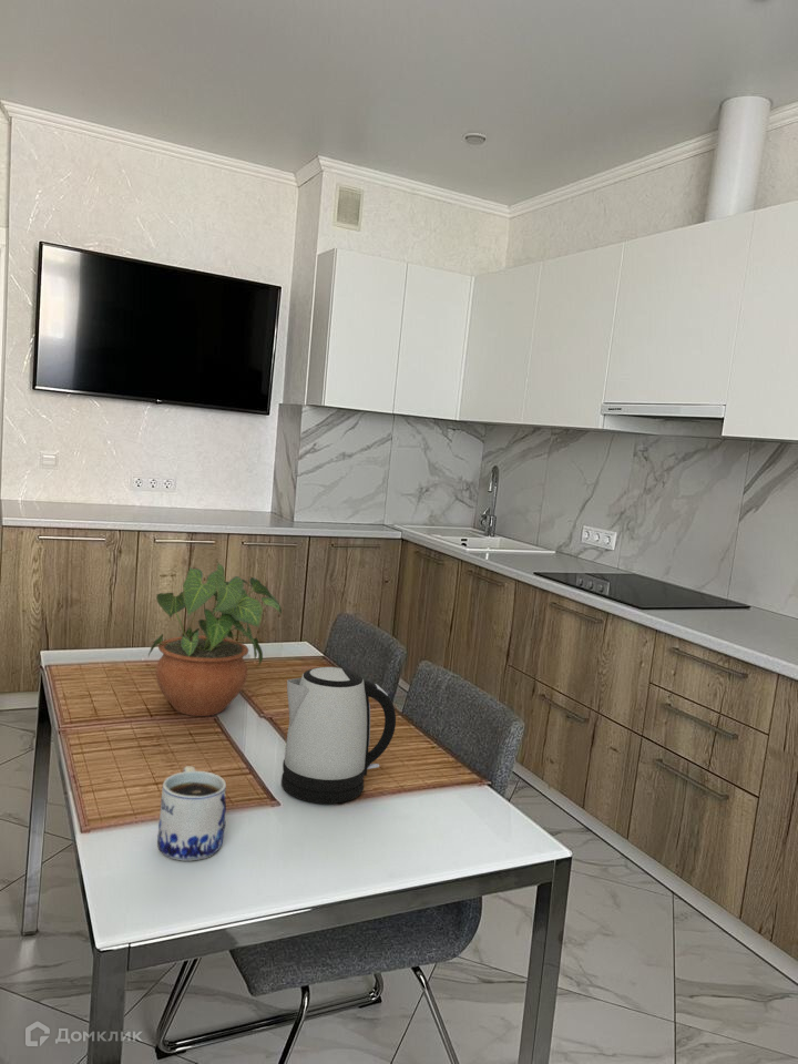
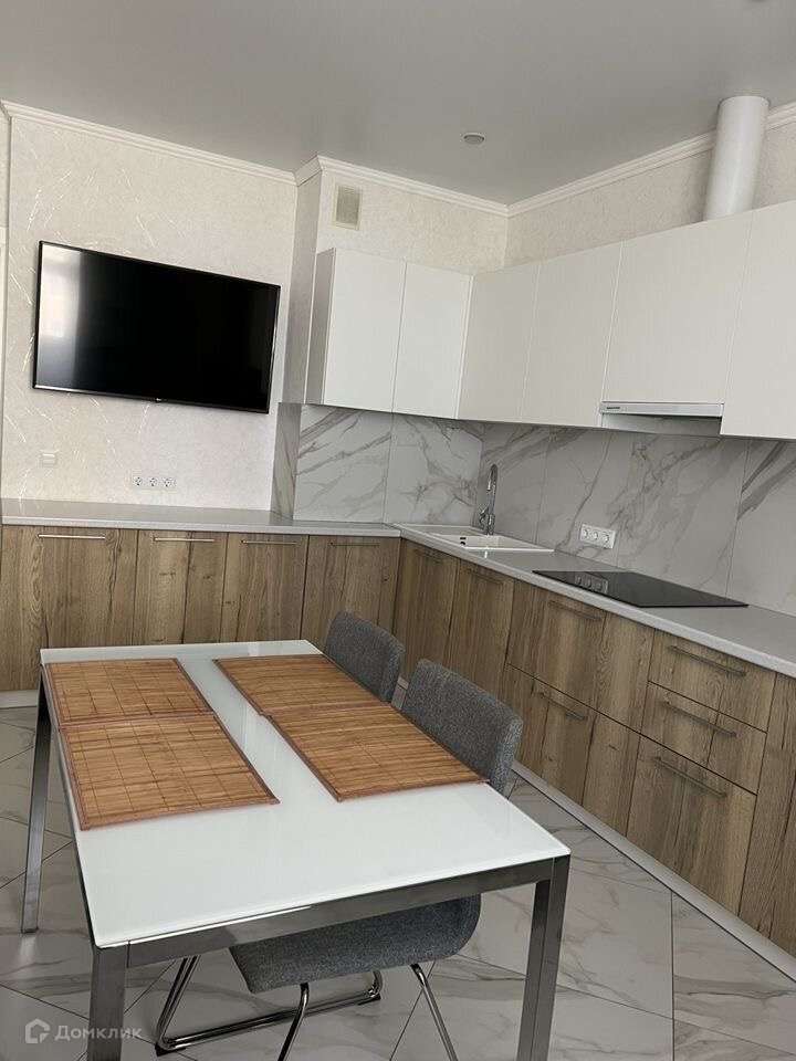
- mug [156,765,227,861]
- kettle [280,666,397,805]
- potted plant [147,560,283,717]
